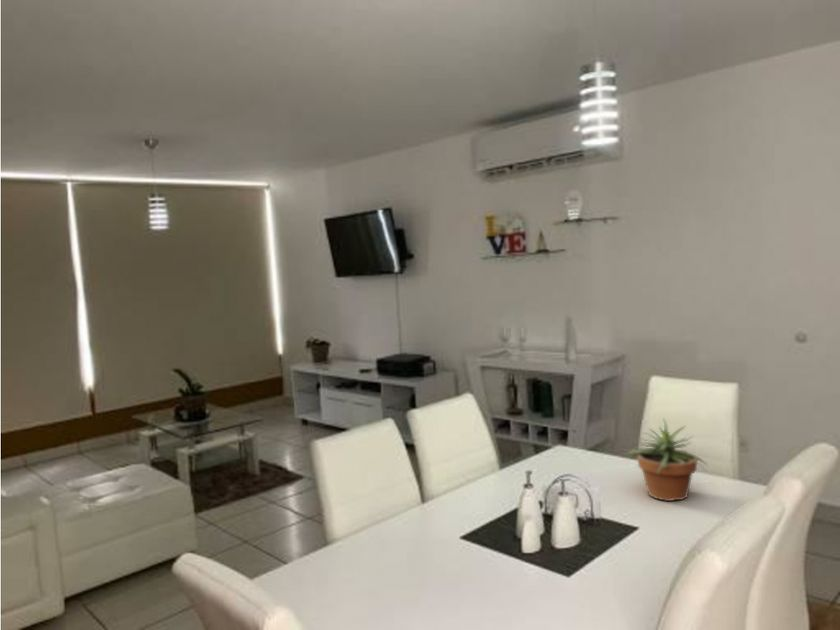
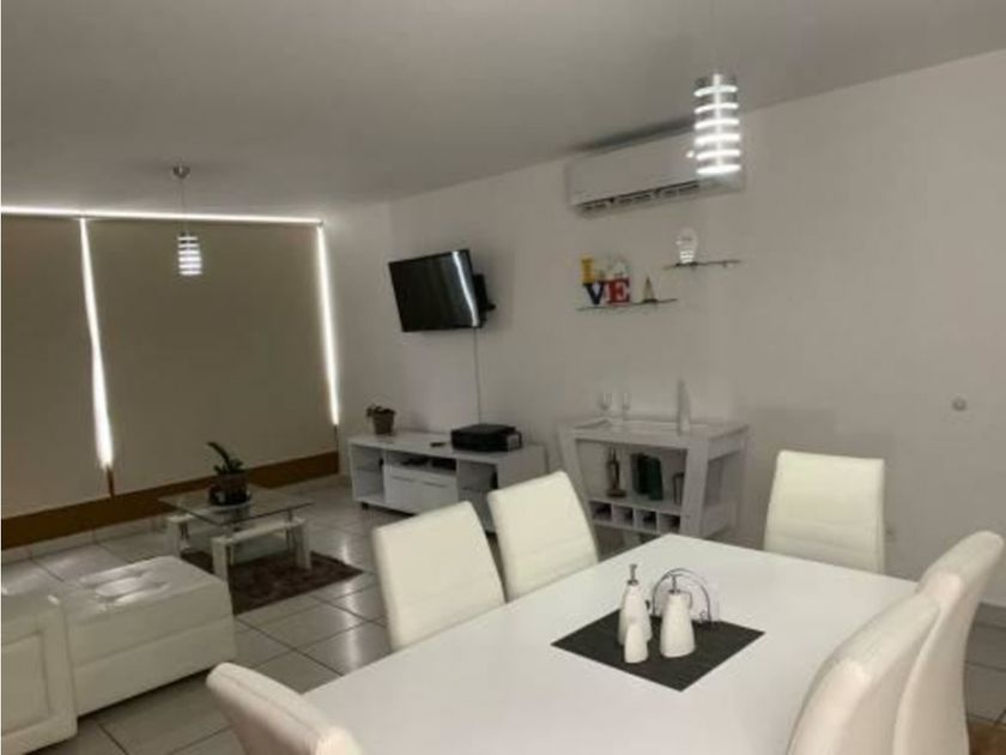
- potted plant [626,417,709,502]
